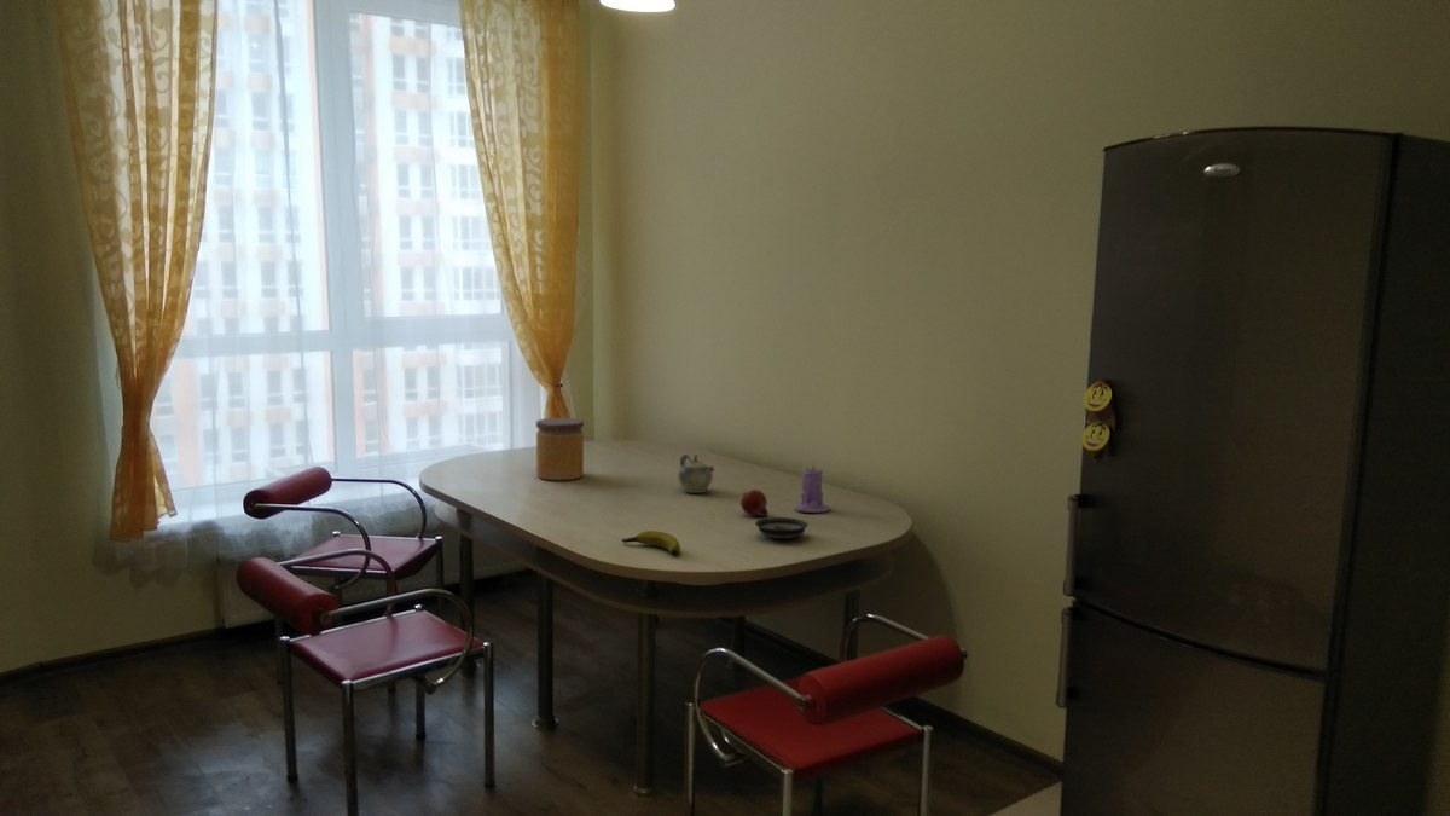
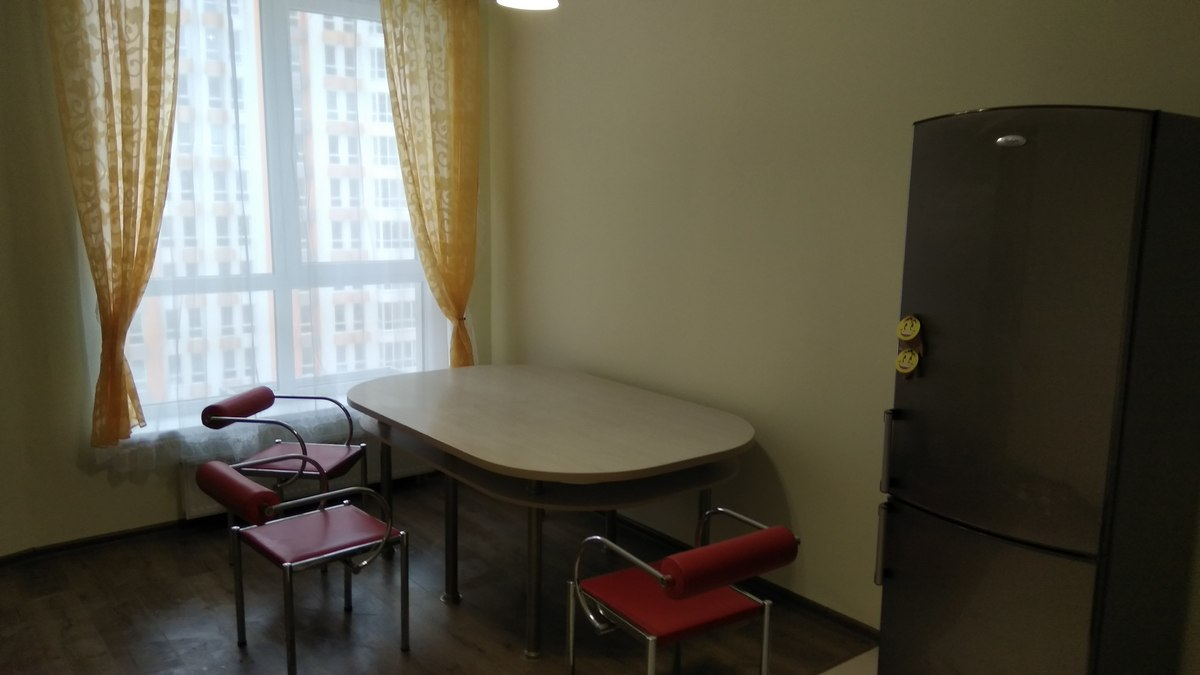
- fruit [740,488,770,517]
- teapot [677,453,715,494]
- jar [535,417,585,481]
- banana [621,529,682,556]
- candle [794,461,833,514]
- saucer [754,516,810,540]
